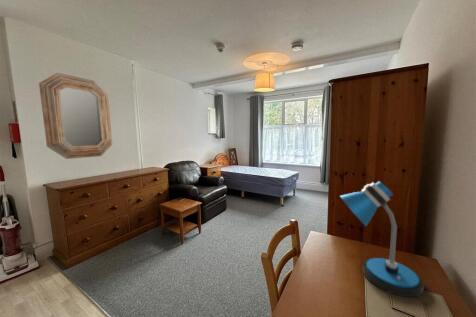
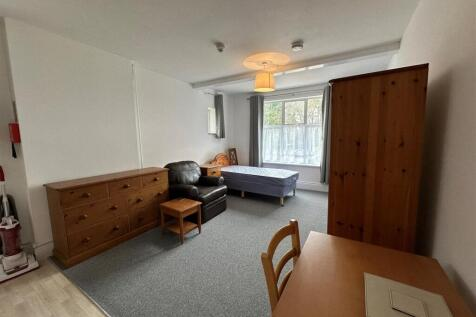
- home mirror [38,72,113,160]
- desk lamp [339,180,425,298]
